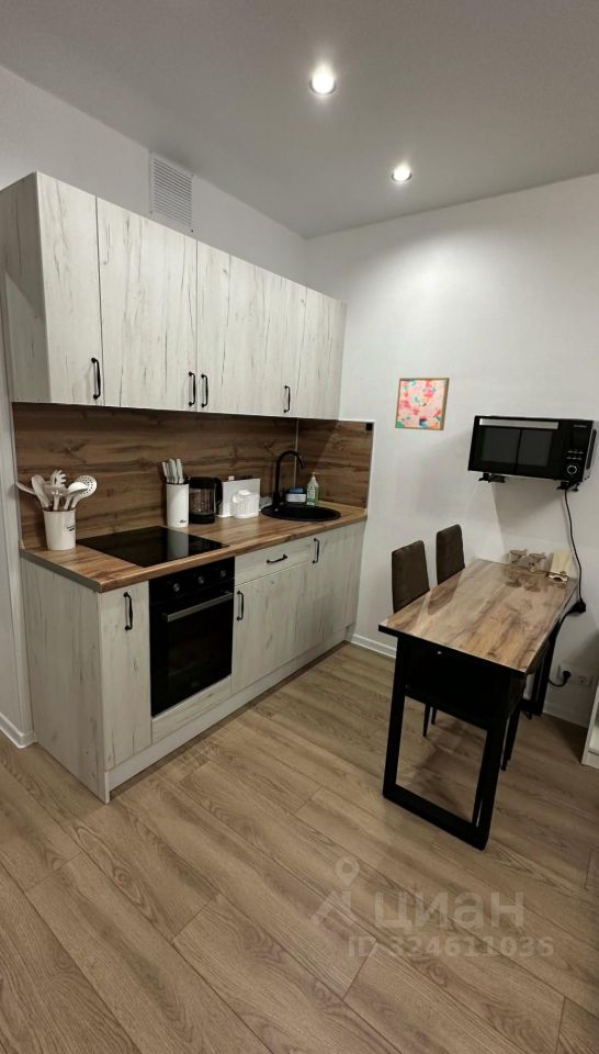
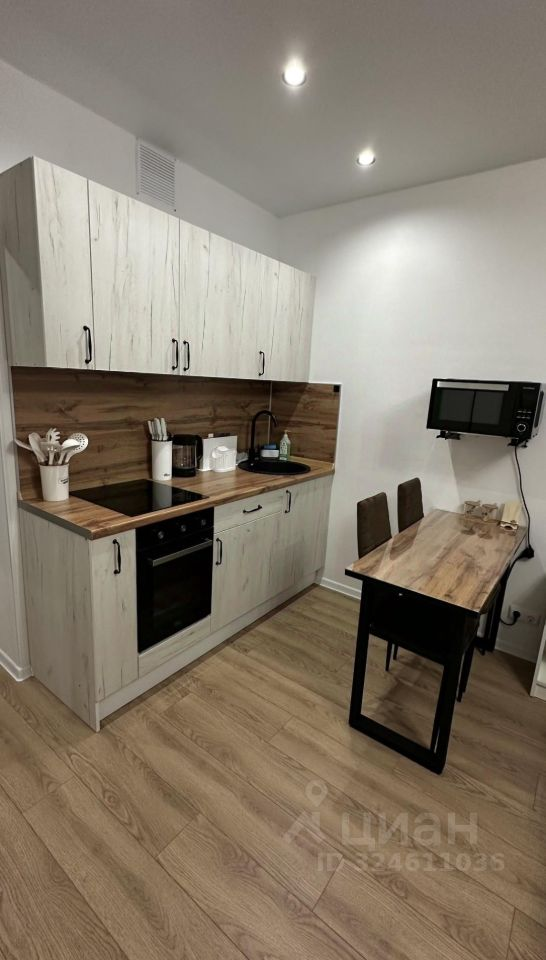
- wall art [394,377,451,431]
